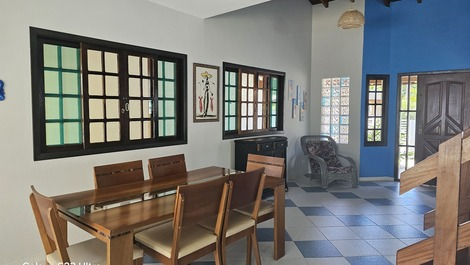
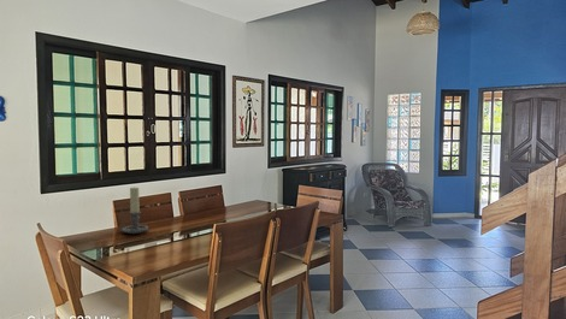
+ candle holder [118,185,149,235]
